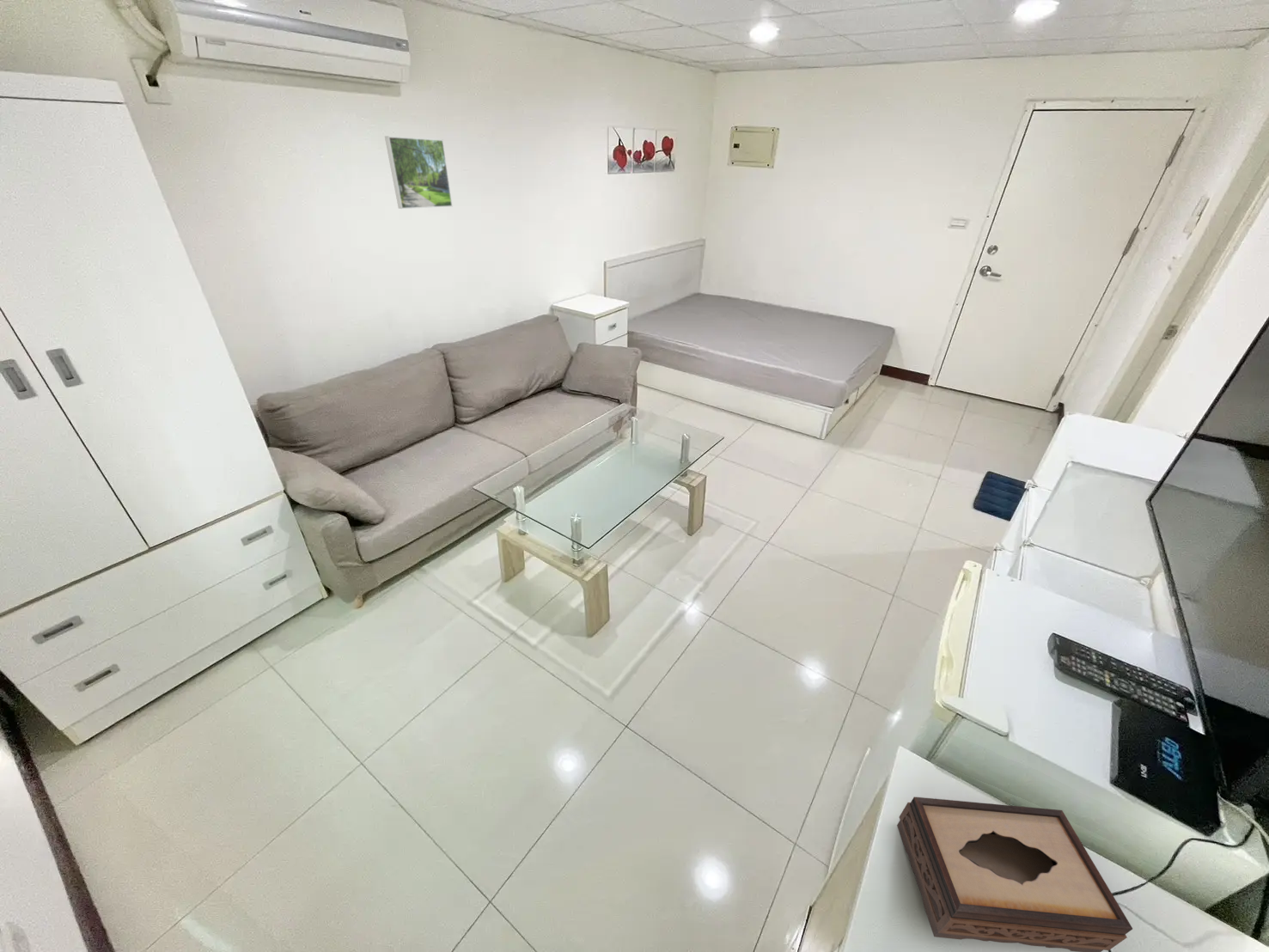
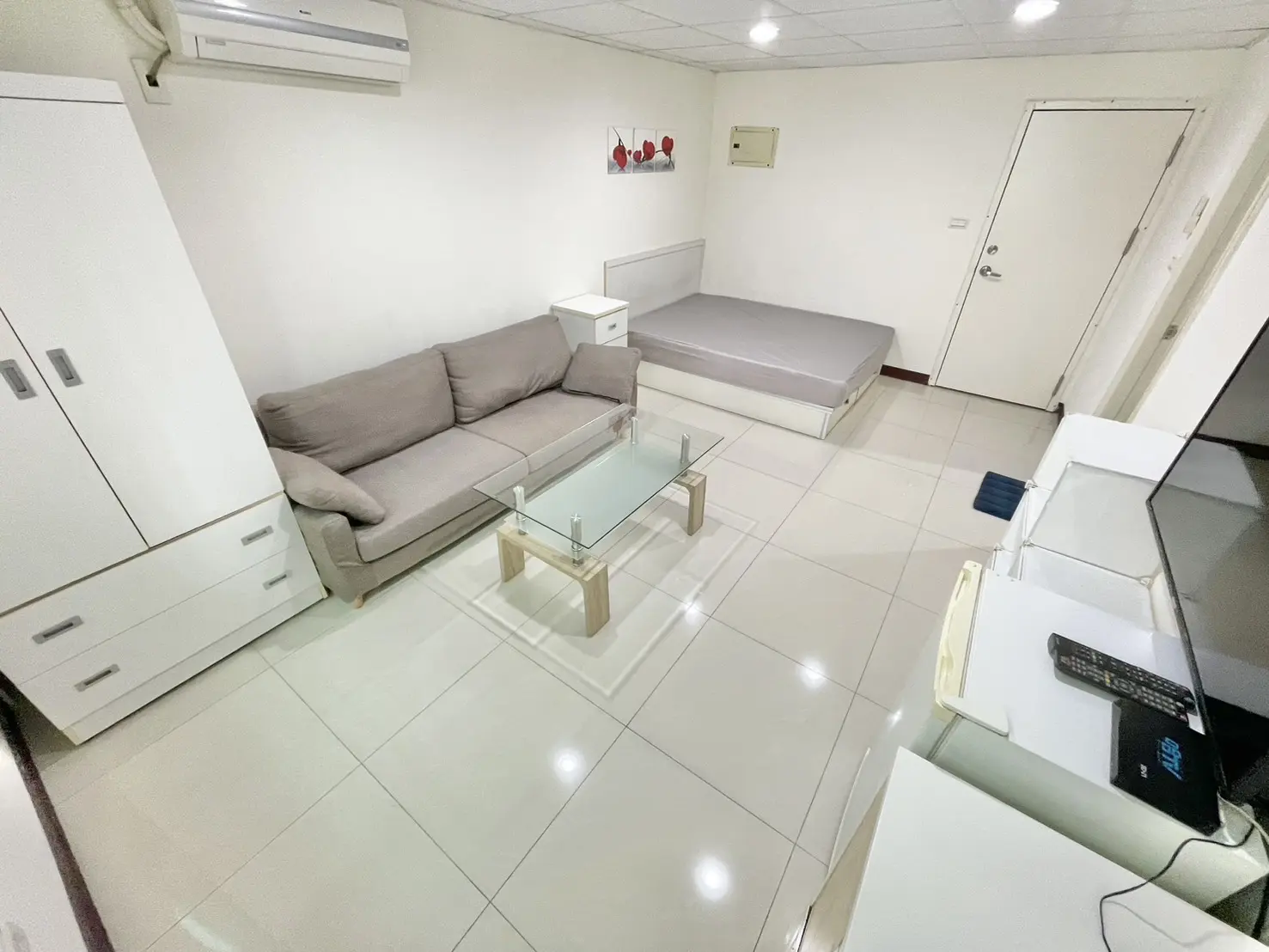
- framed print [384,136,454,210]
- tissue box [896,796,1133,952]
